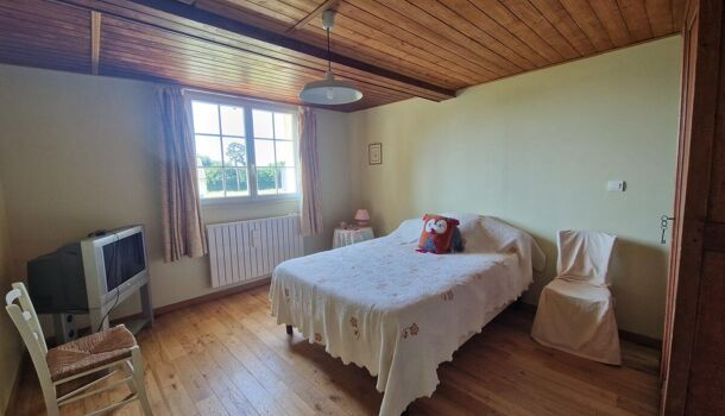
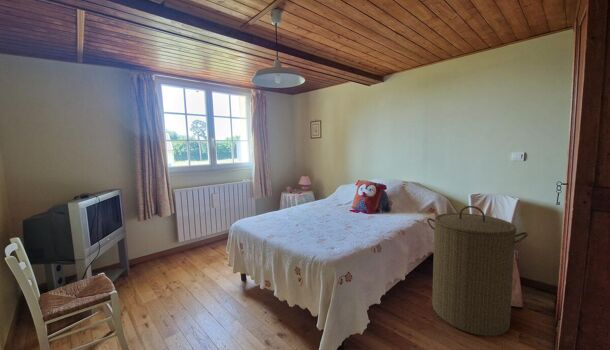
+ laundry hamper [426,205,529,337]
